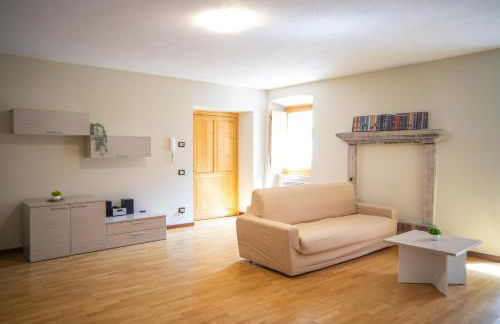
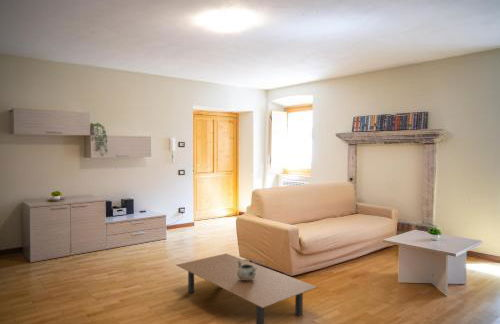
+ decorative bowl [237,261,257,280]
+ coffee table [176,253,318,324]
